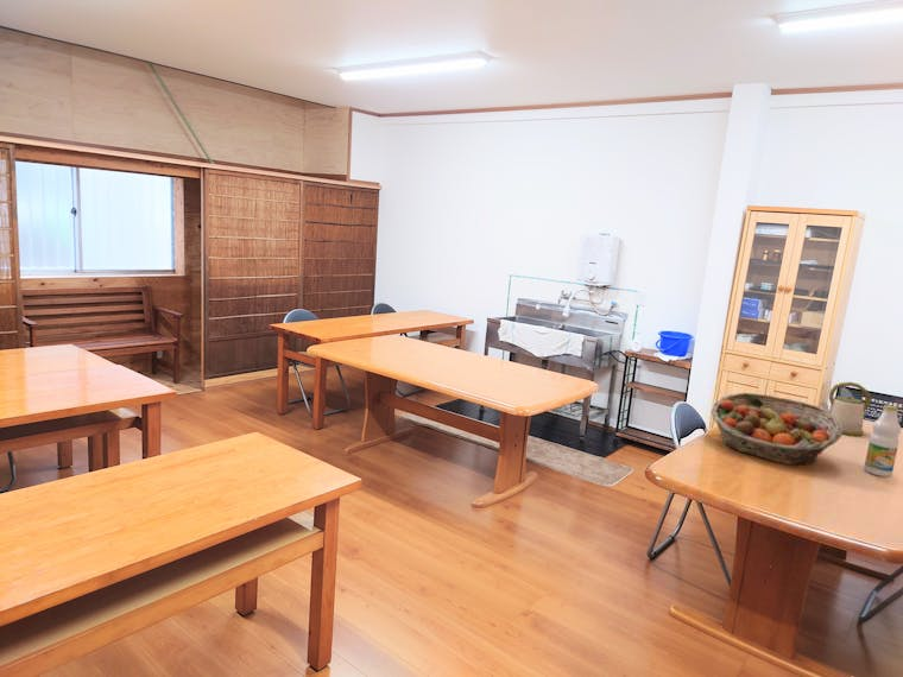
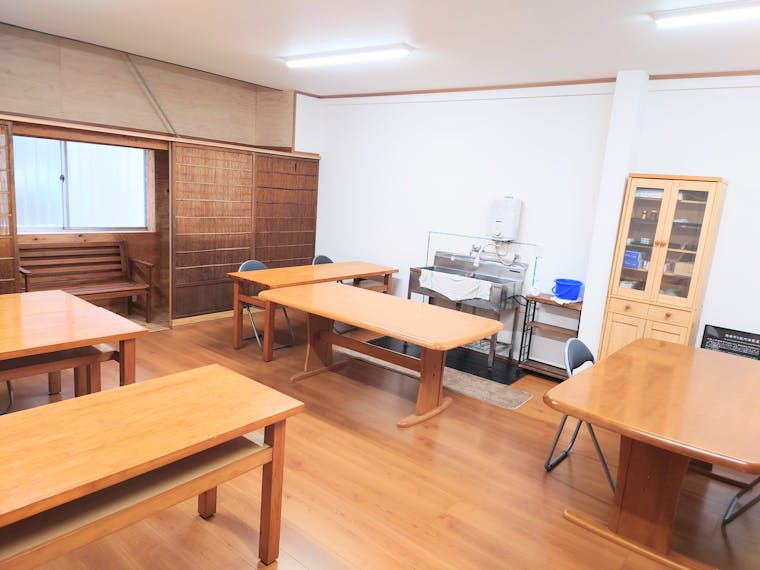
- kettle [819,381,872,437]
- bottle [863,404,902,477]
- fruit basket [709,392,844,466]
